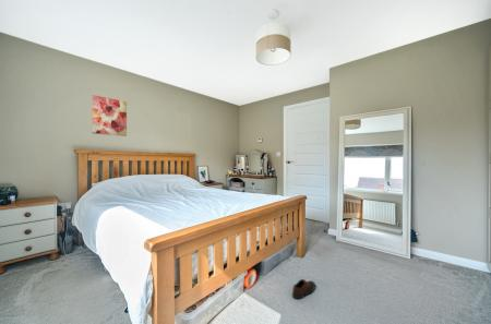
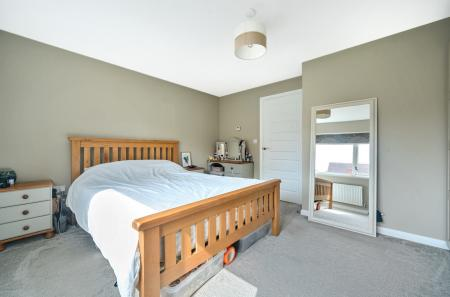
- shoe [291,278,316,300]
- wall art [92,94,128,137]
